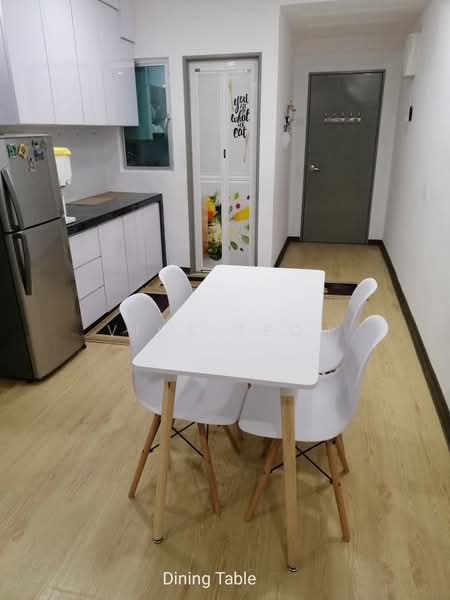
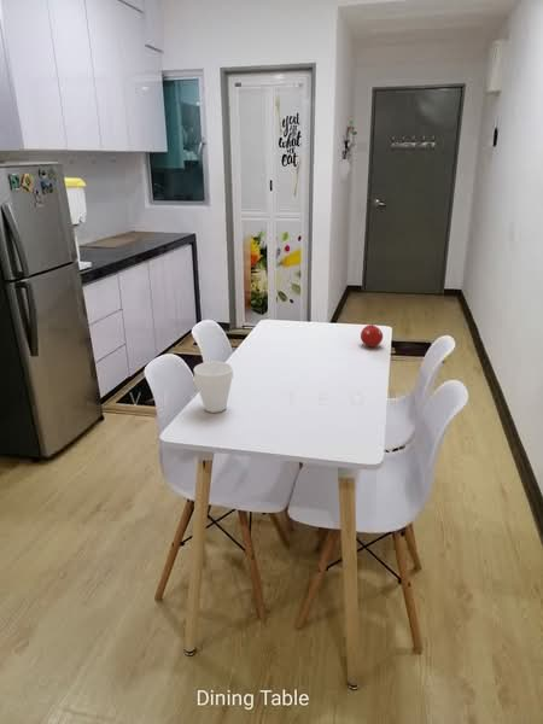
+ cup [193,361,234,414]
+ fruit [360,323,384,348]
